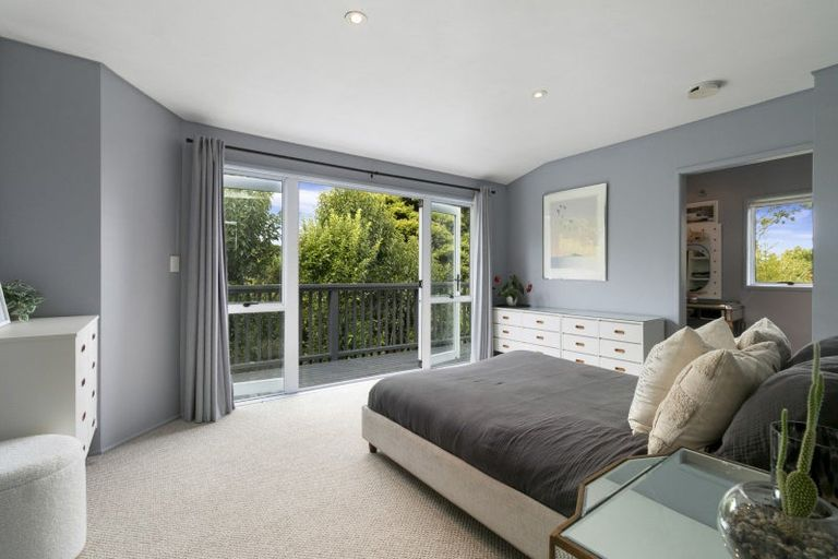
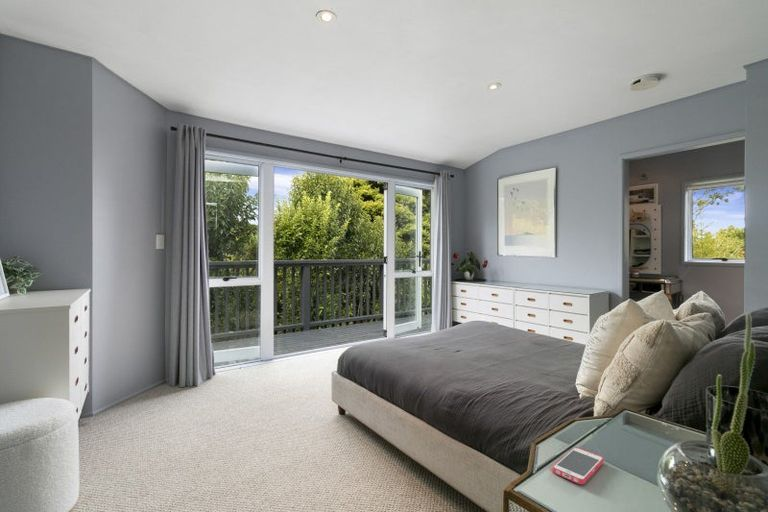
+ smartphone [552,446,604,485]
